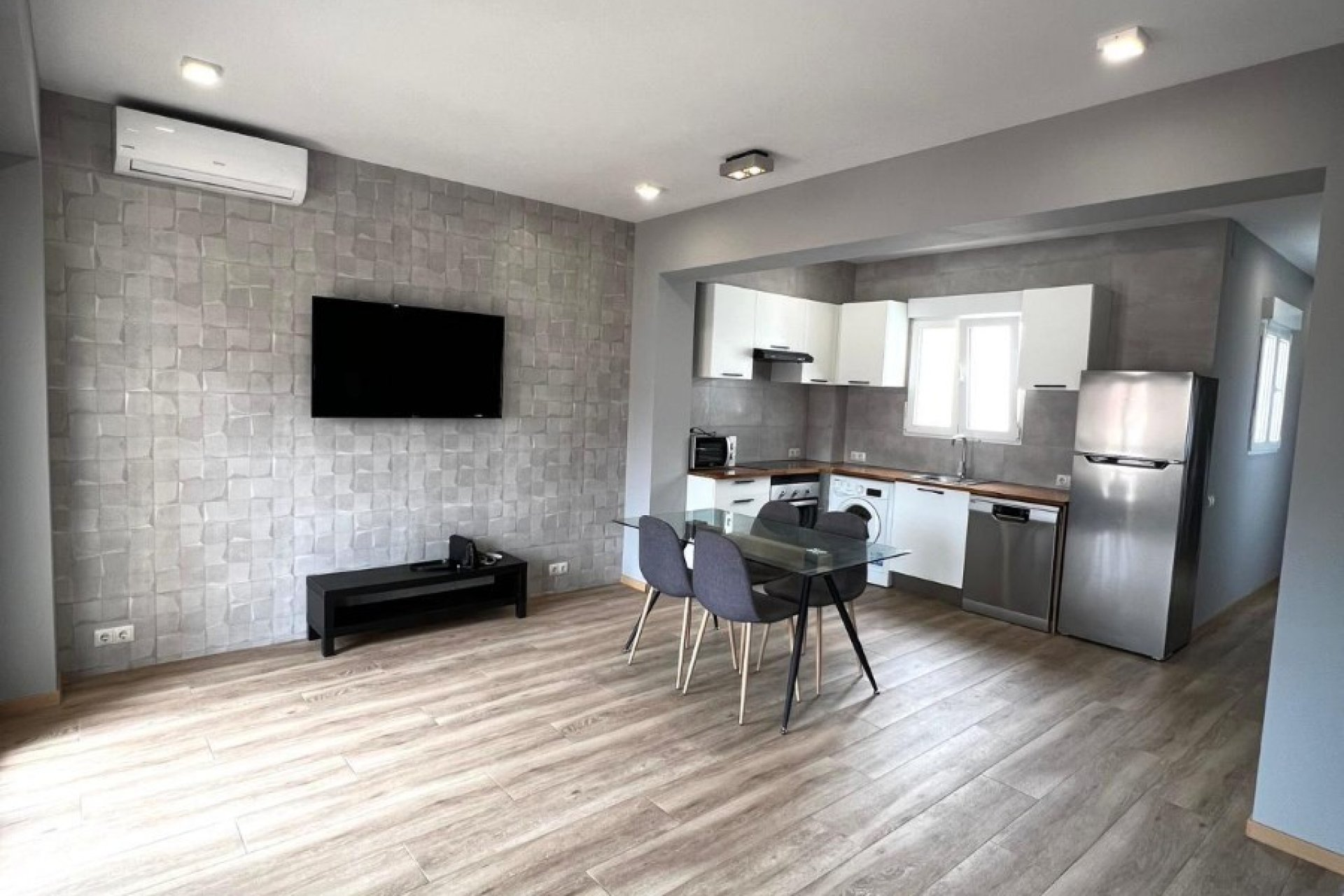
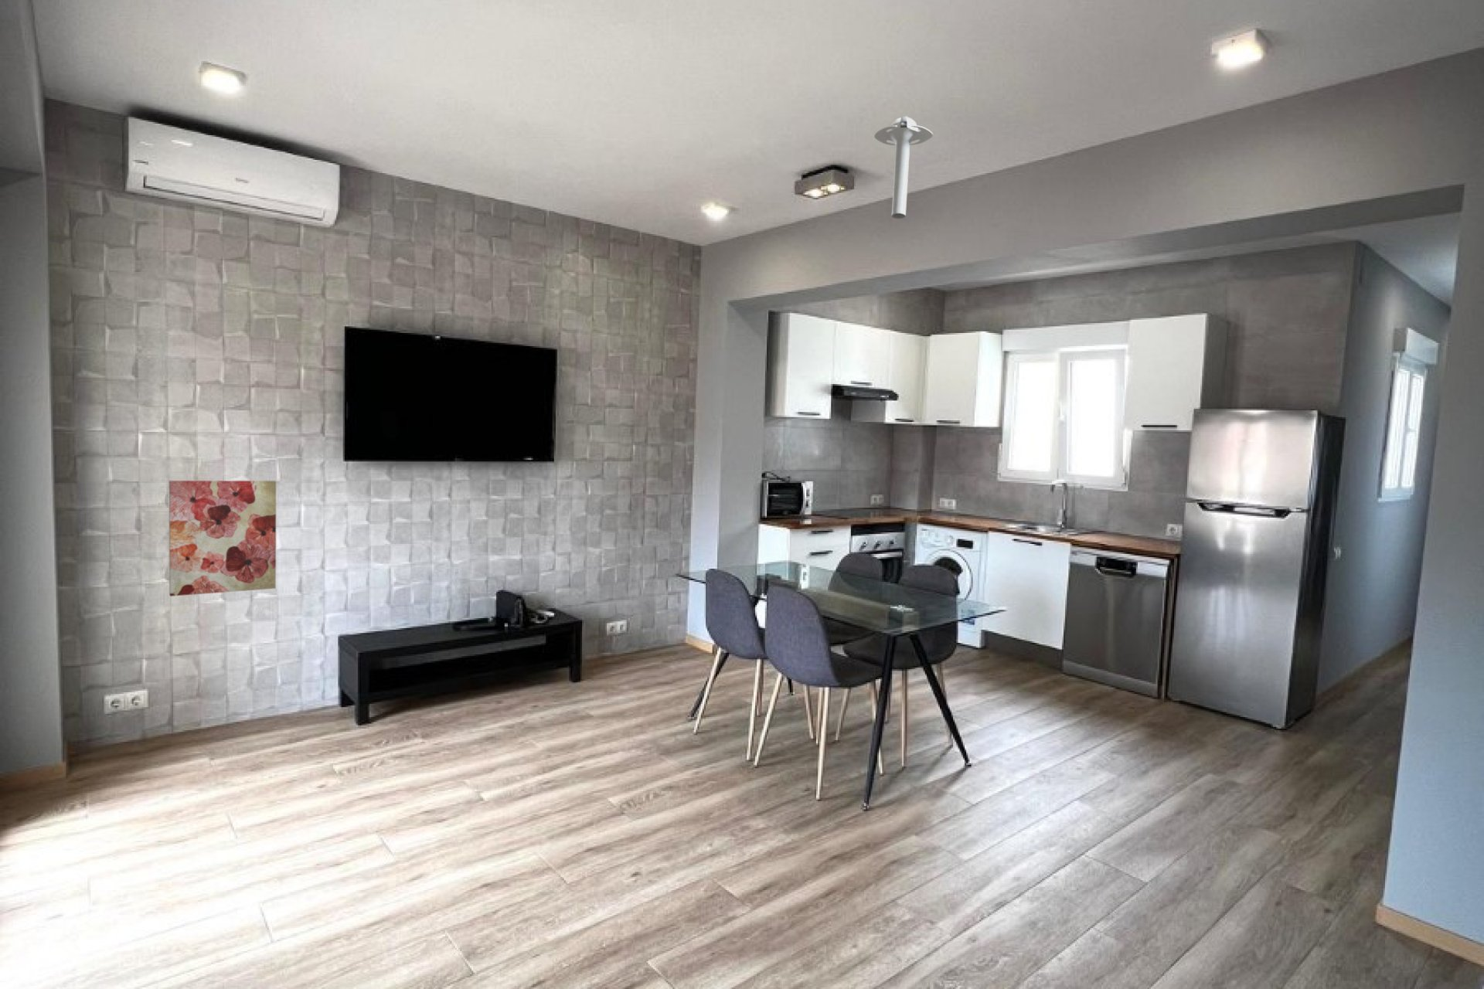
+ wall art [169,480,277,597]
+ ceiling light [873,116,934,220]
